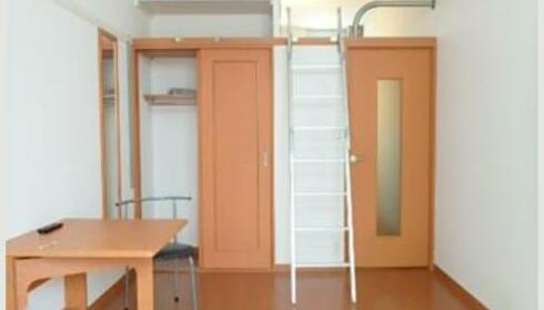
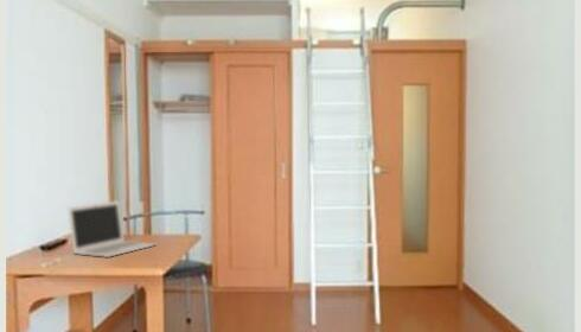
+ laptop [66,199,158,258]
